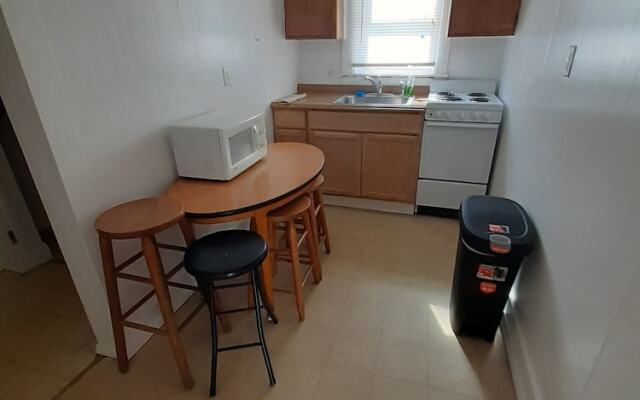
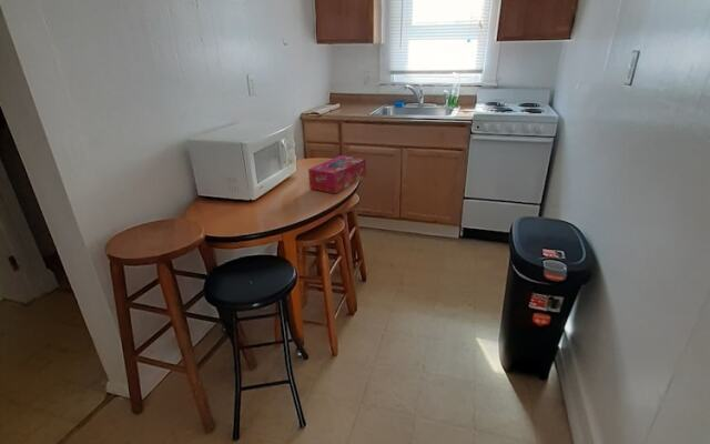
+ tissue box [307,154,367,194]
